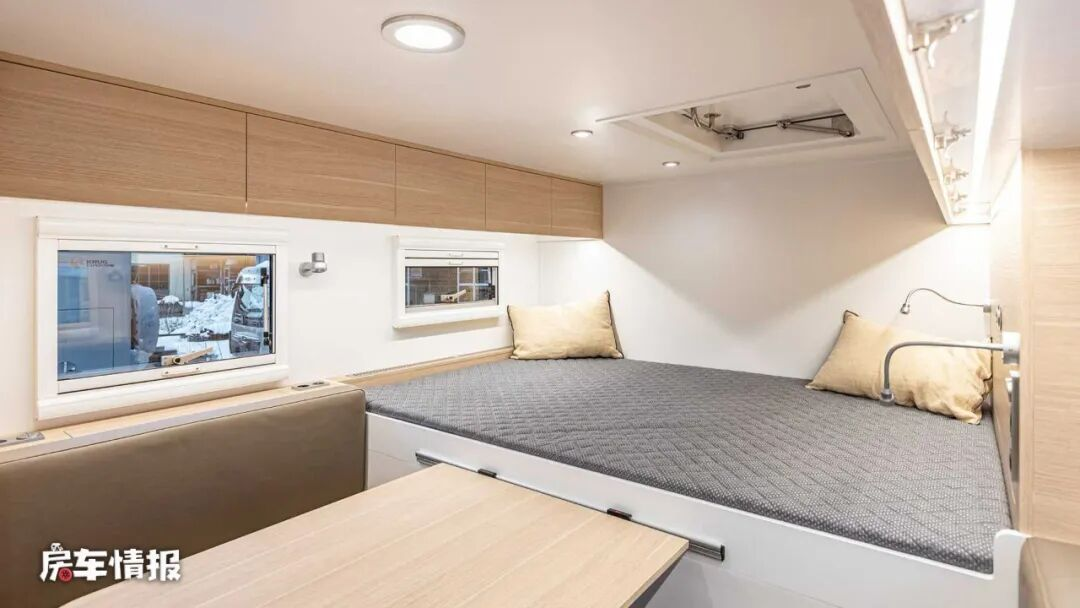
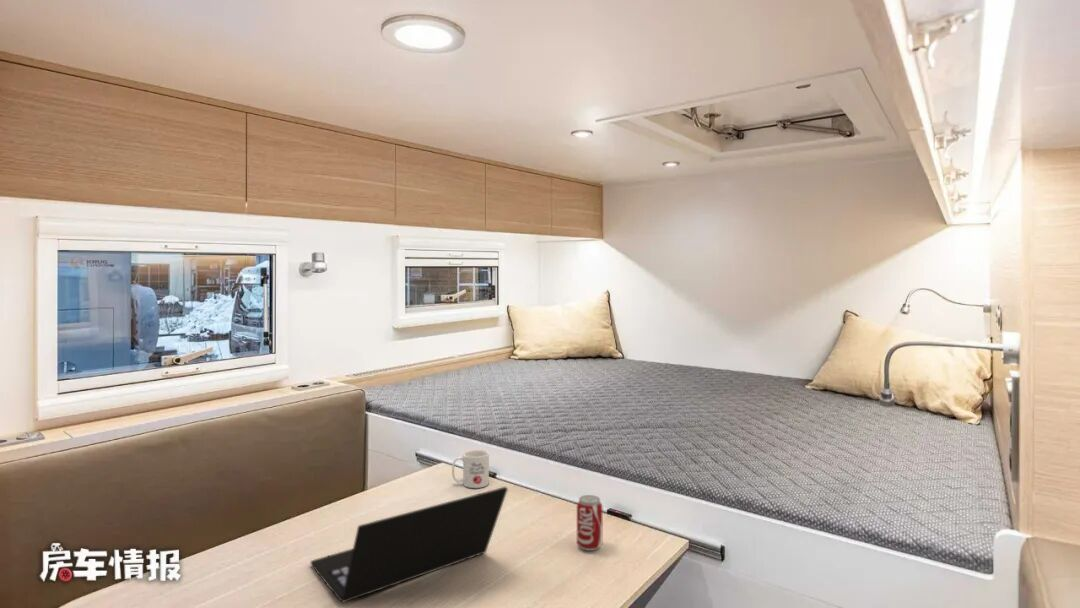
+ laptop [310,486,509,604]
+ mug [451,449,490,489]
+ beverage can [576,494,603,552]
